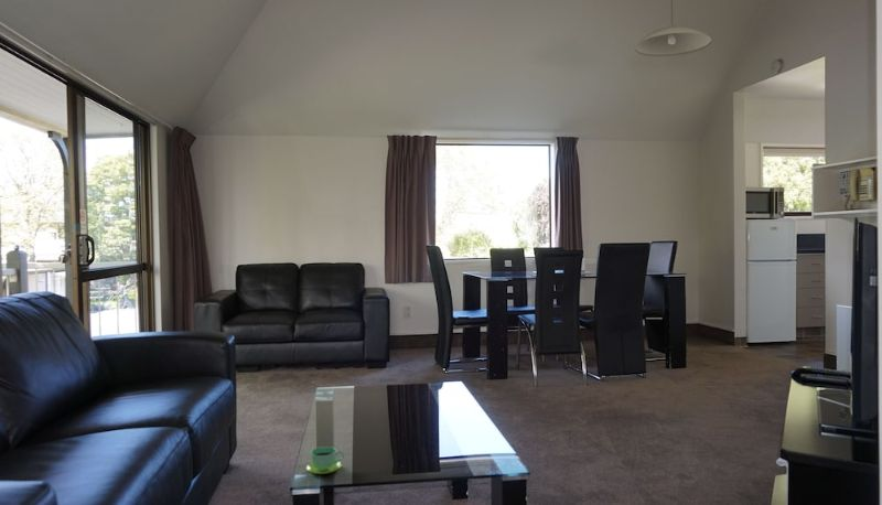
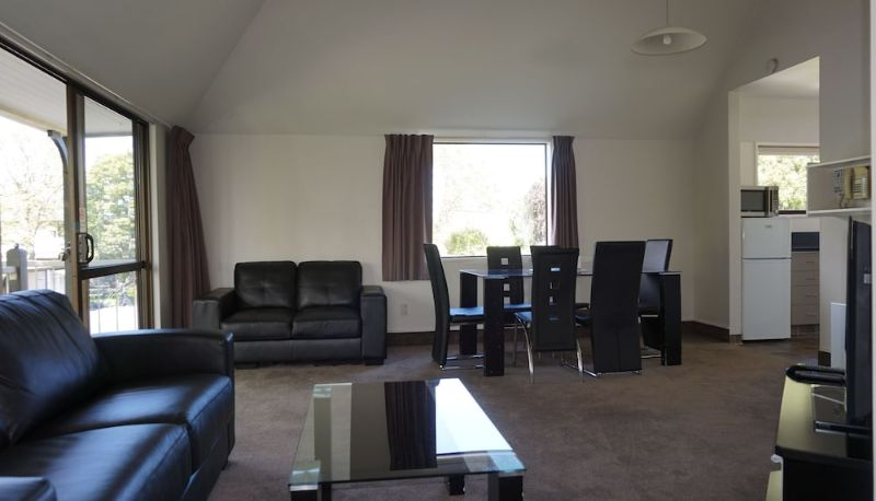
- cup [305,445,345,475]
